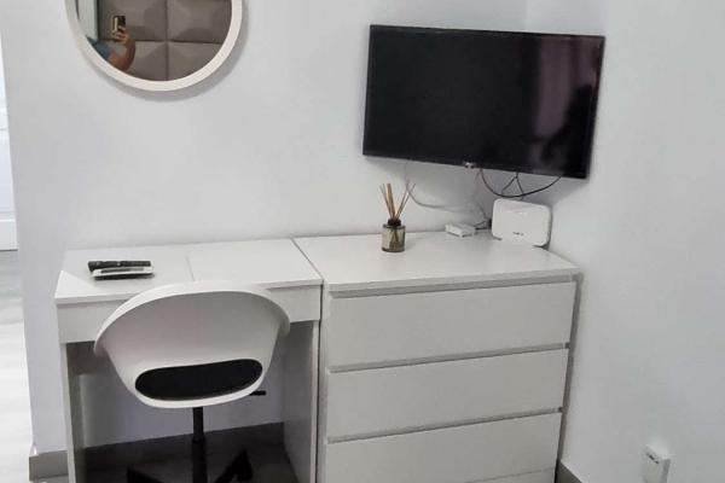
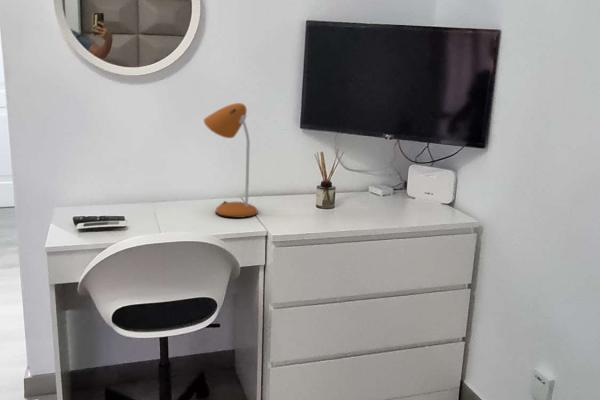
+ desk lamp [203,102,259,219]
